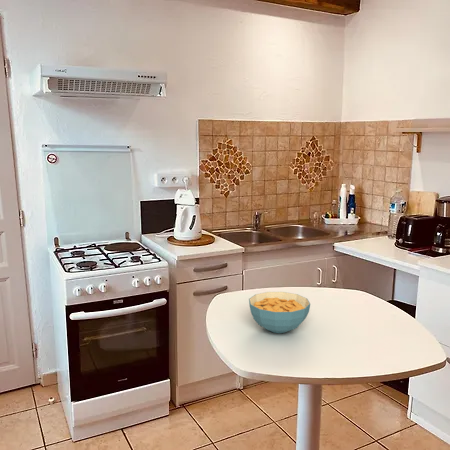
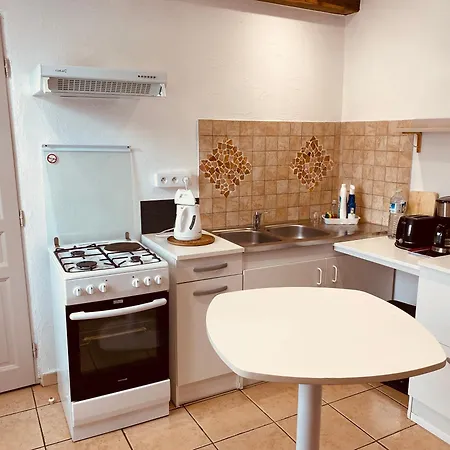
- cereal bowl [248,291,311,334]
